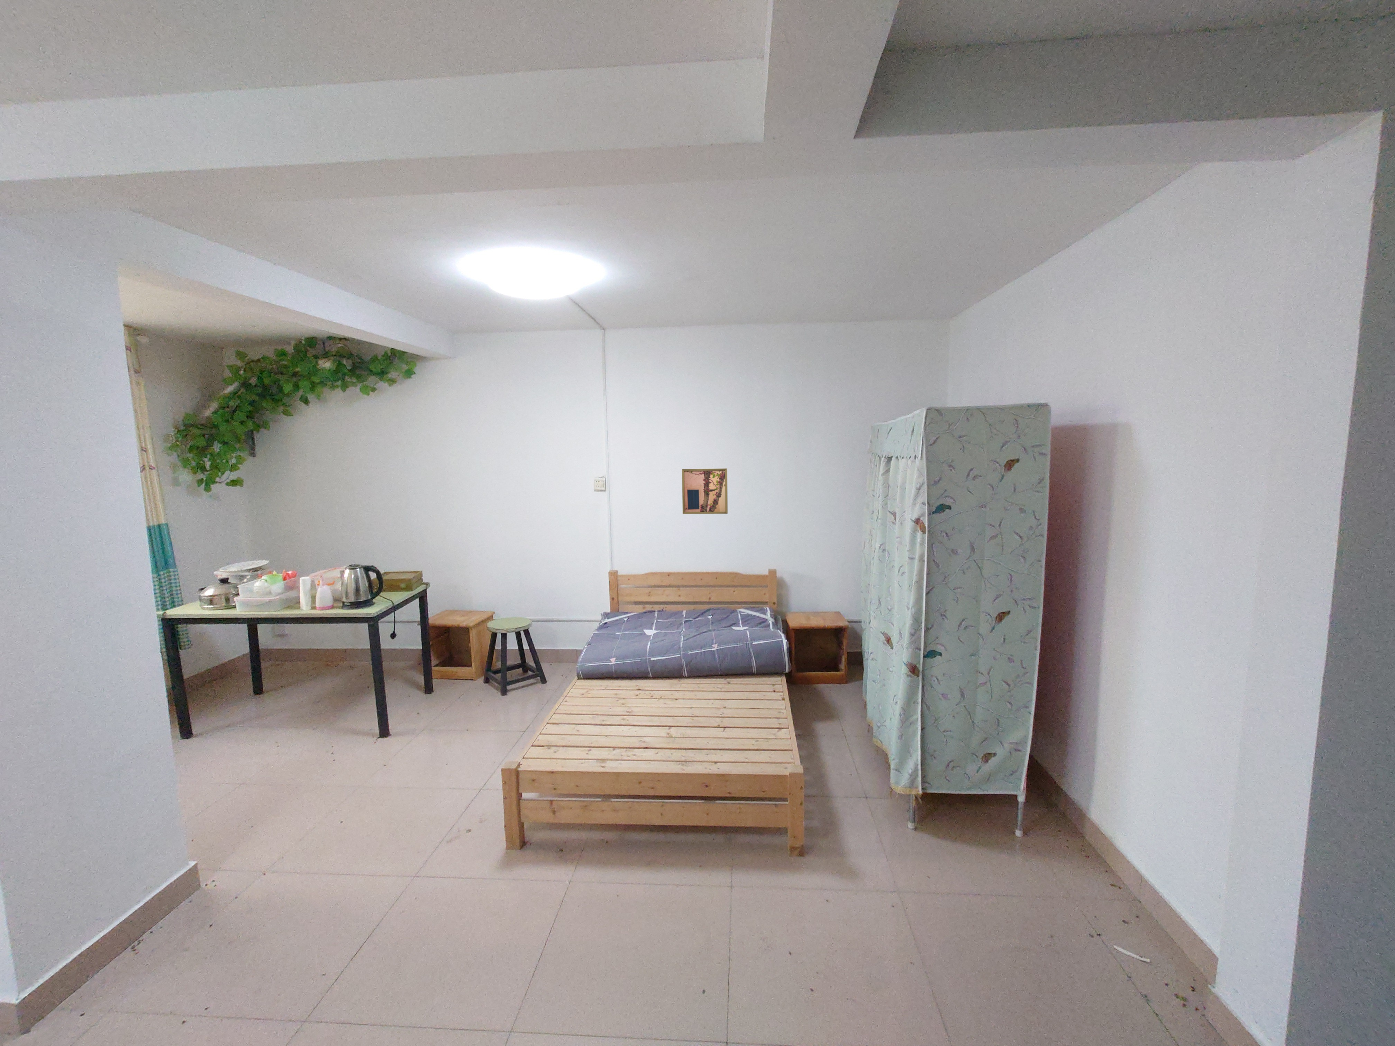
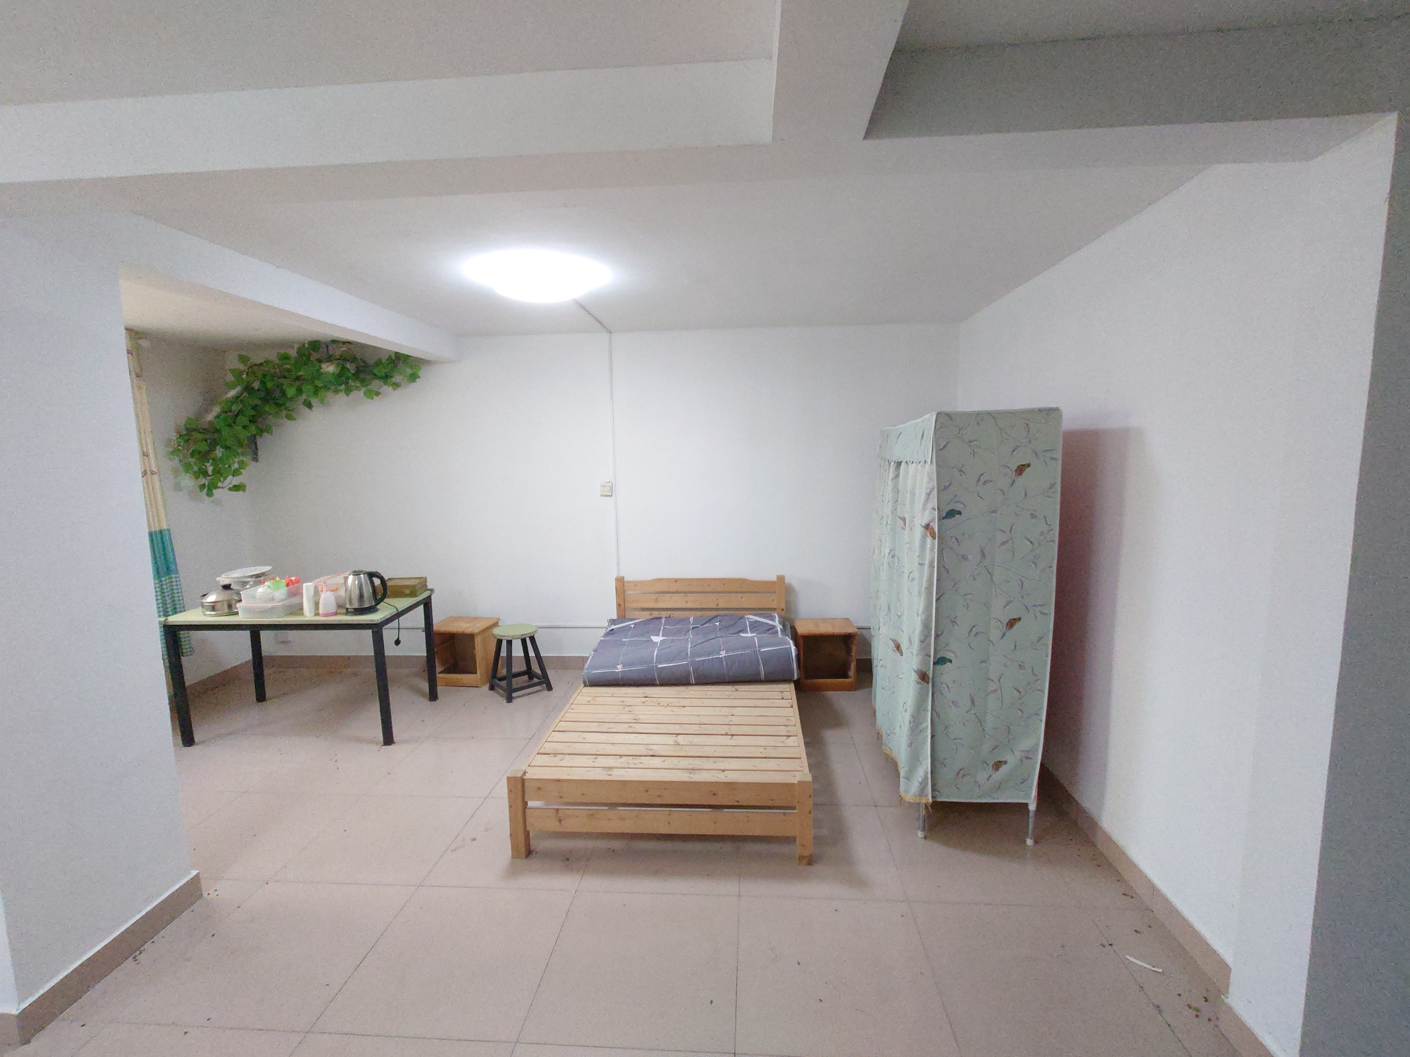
- wall art [682,468,728,514]
